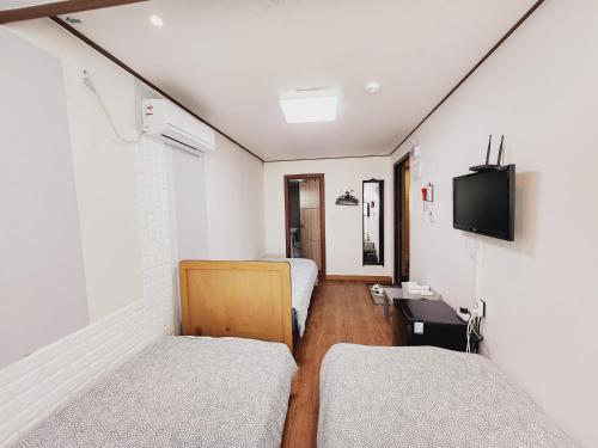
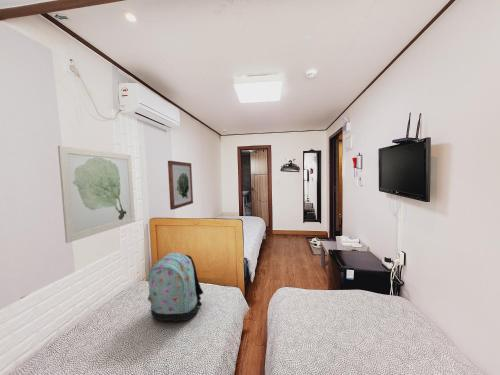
+ backpack [146,251,204,323]
+ wall art [57,145,136,244]
+ wall art [167,160,194,211]
